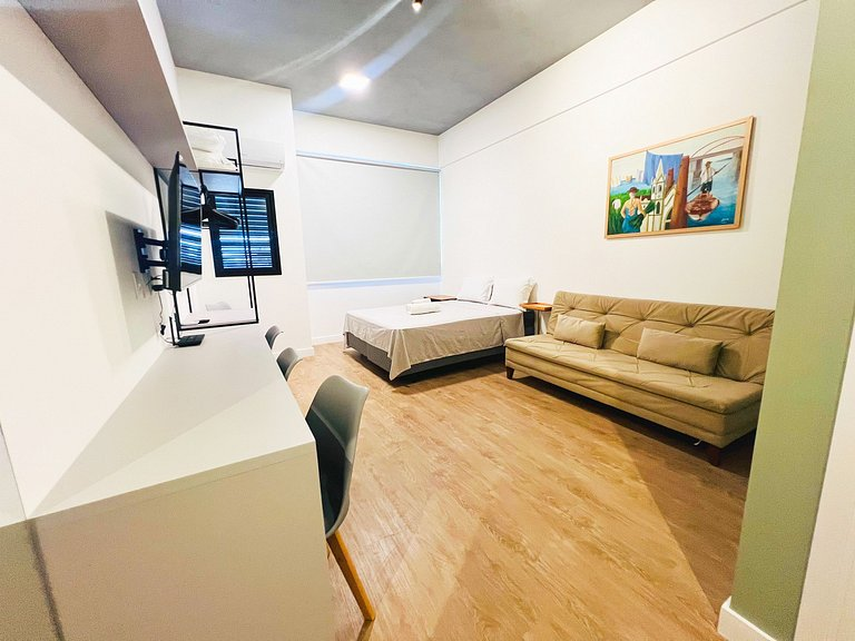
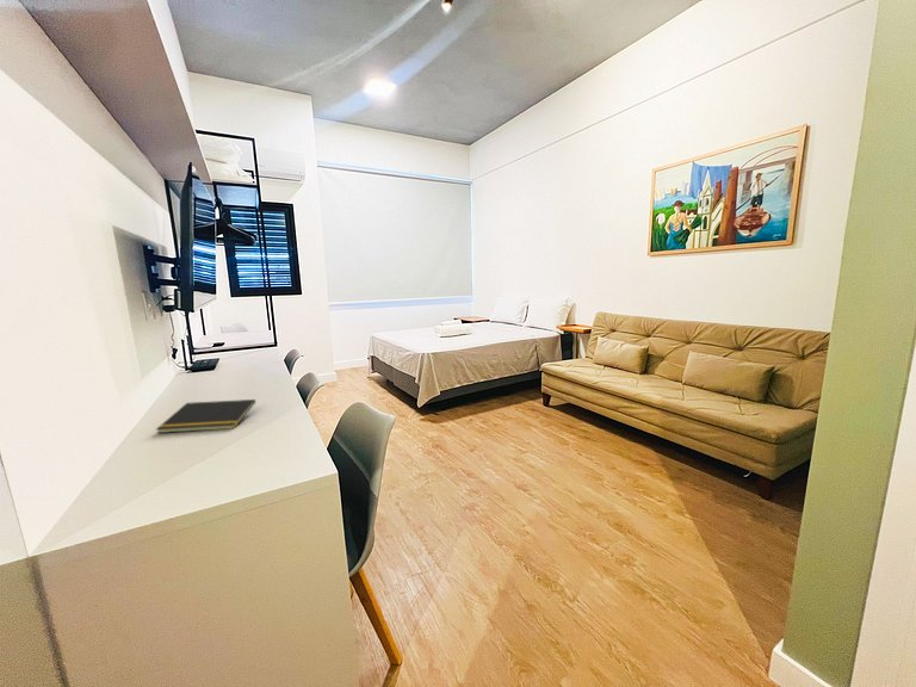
+ notepad [155,398,256,434]
